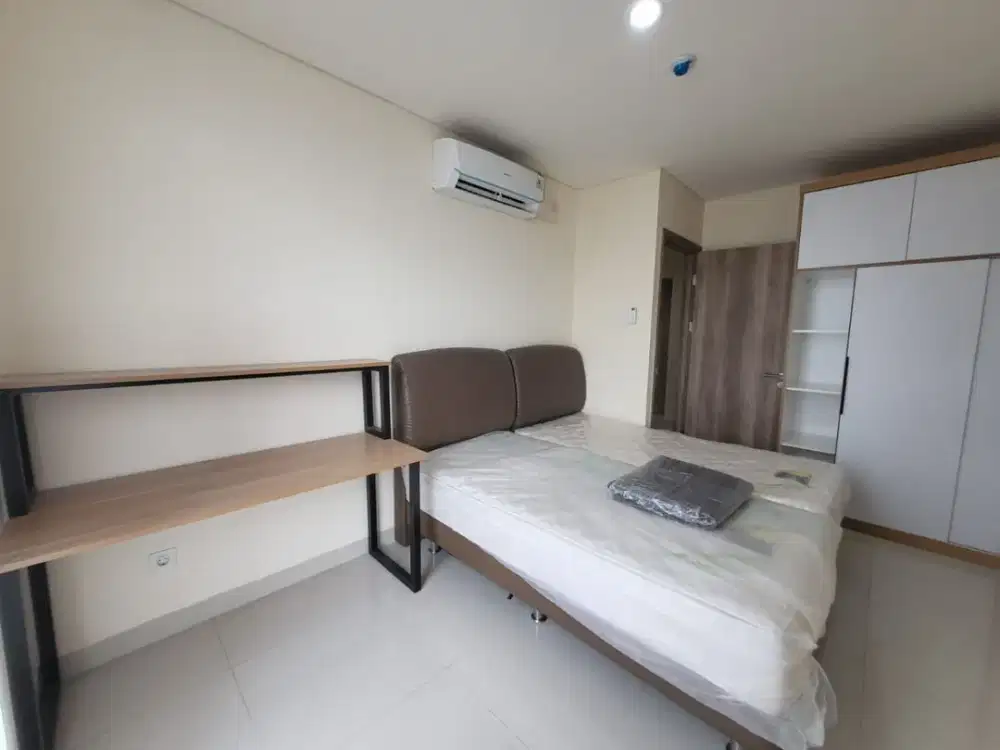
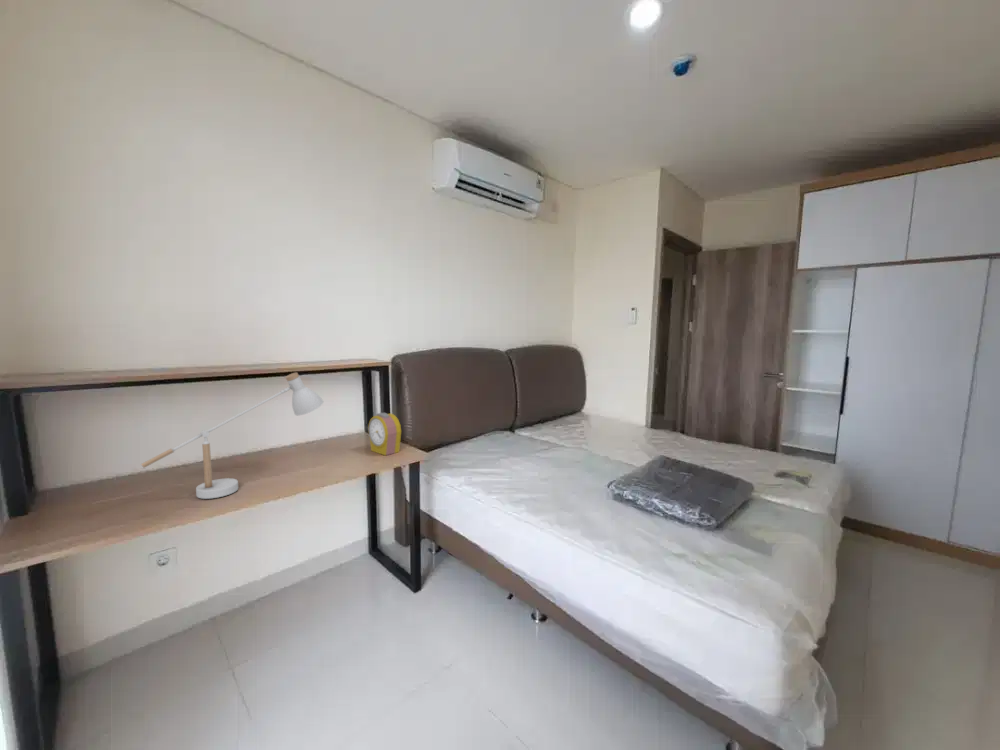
+ desk lamp [140,371,324,500]
+ alarm clock [367,412,402,456]
